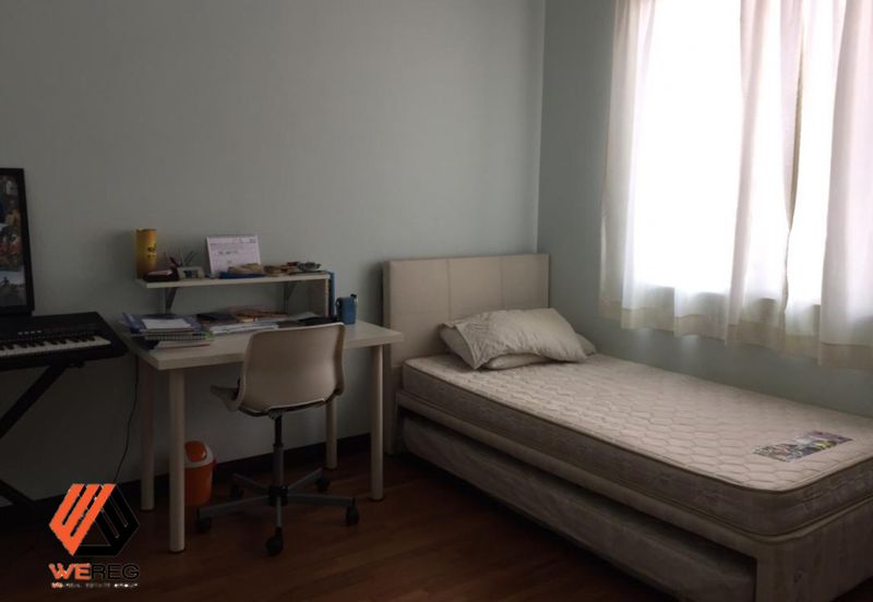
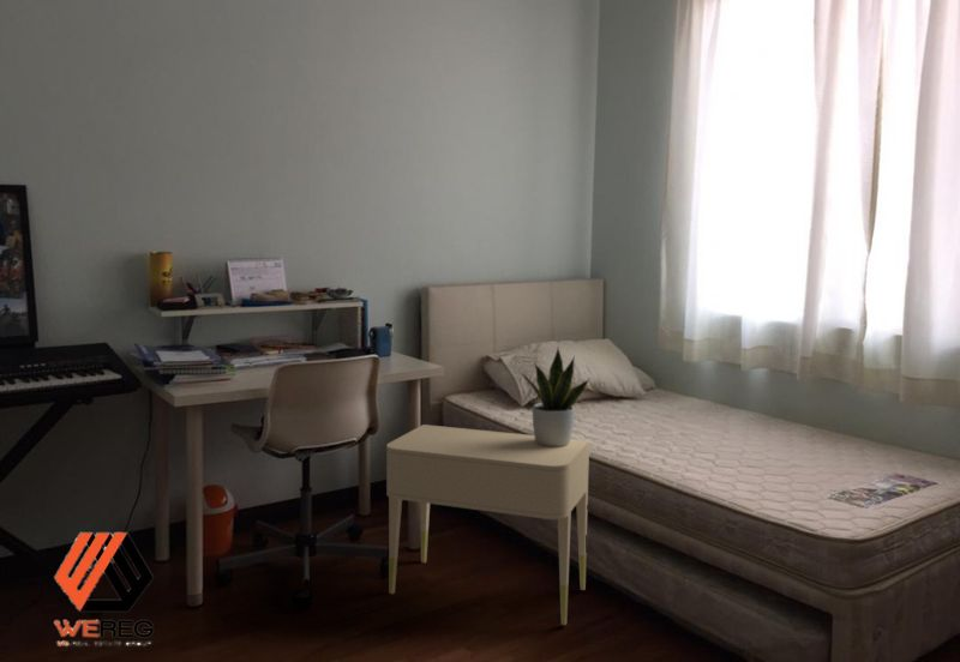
+ potted plant [515,348,590,447]
+ nightstand [385,423,590,626]
